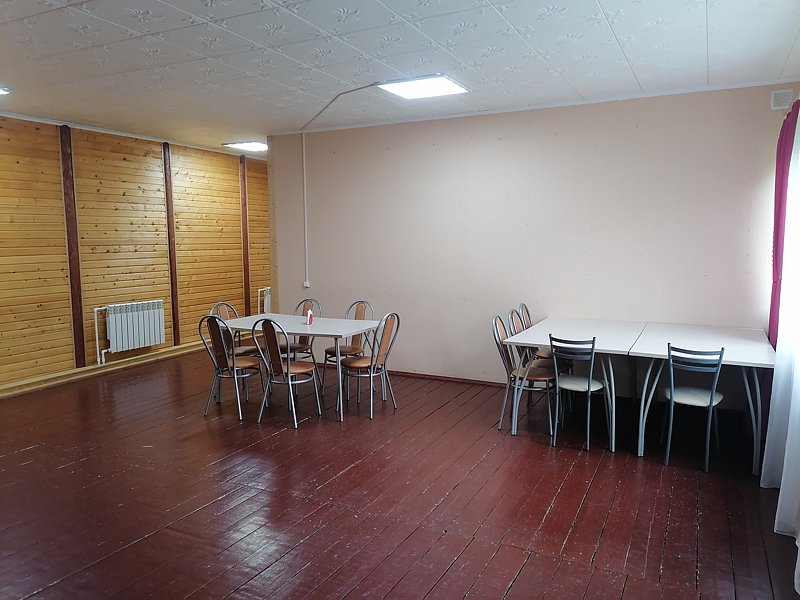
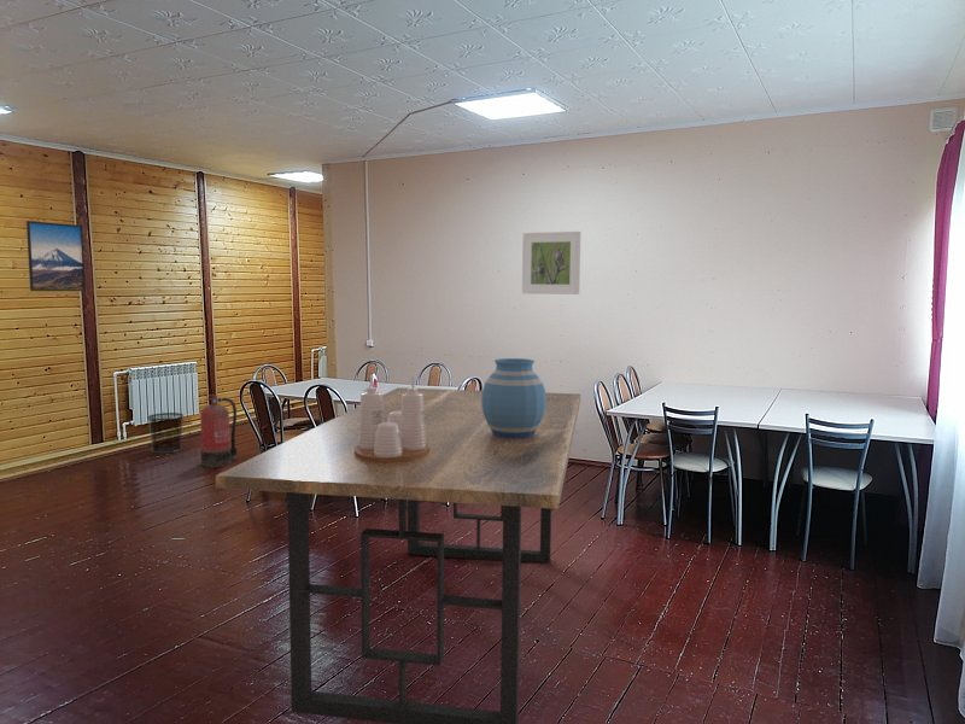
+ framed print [521,230,581,296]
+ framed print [25,220,87,292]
+ fire extinguisher [200,393,238,468]
+ dining table [215,386,581,724]
+ waste bin [146,411,185,455]
+ condiment set [355,374,429,462]
+ vase [481,357,546,438]
